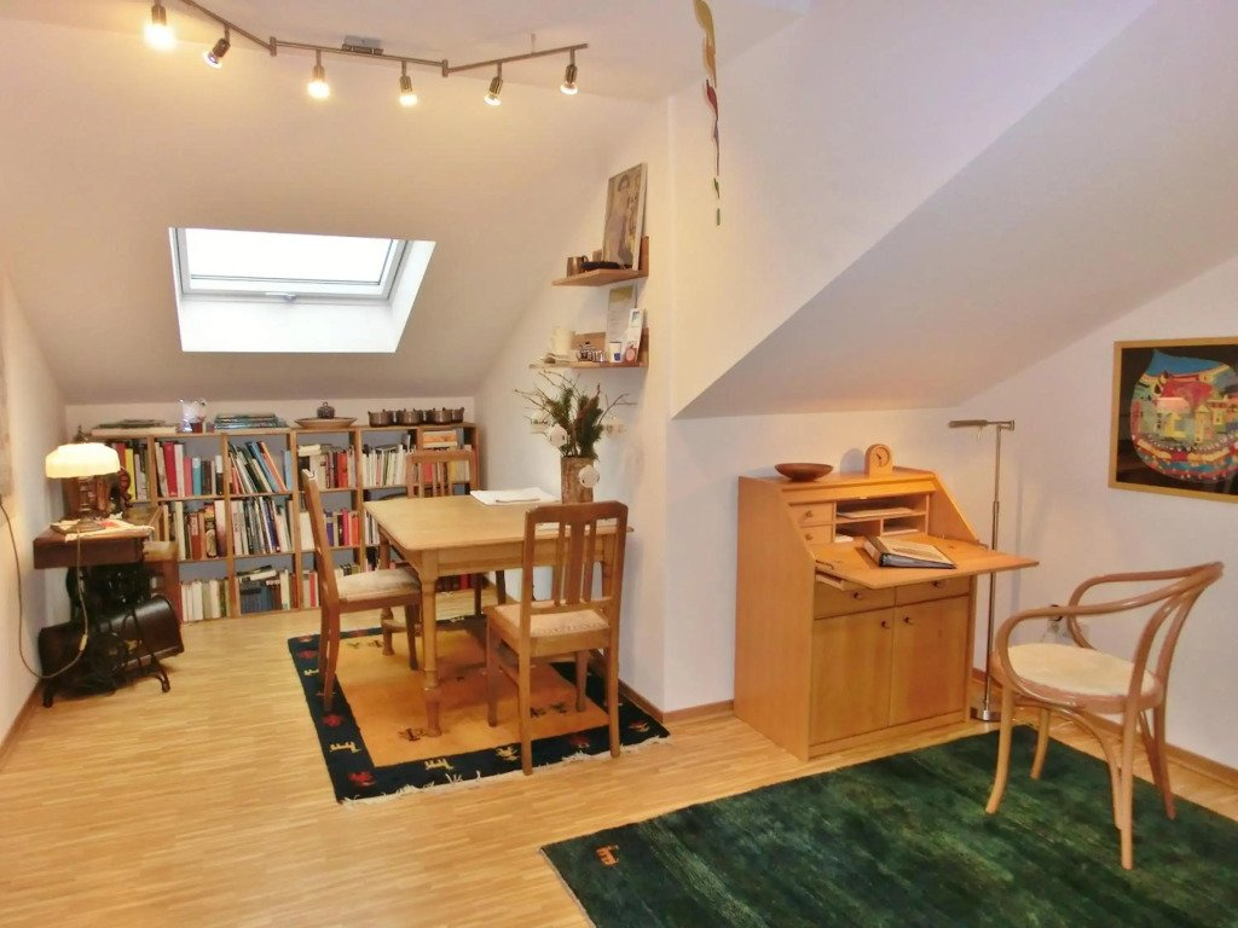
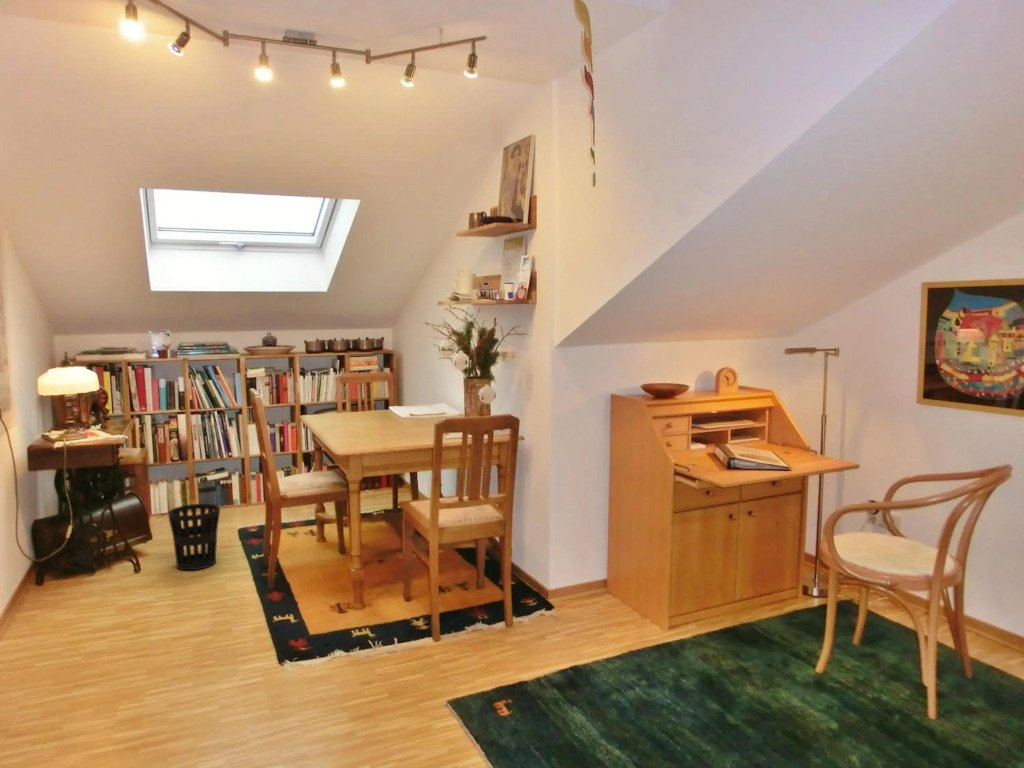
+ wastebasket [167,503,221,571]
